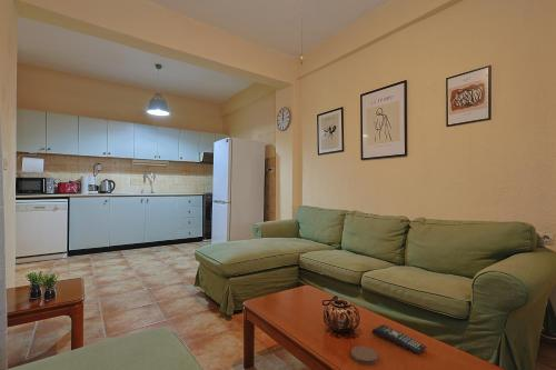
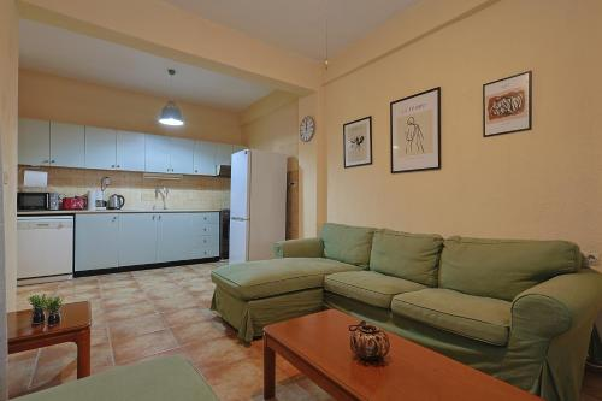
- remote control [371,323,427,356]
- coaster [350,346,379,366]
